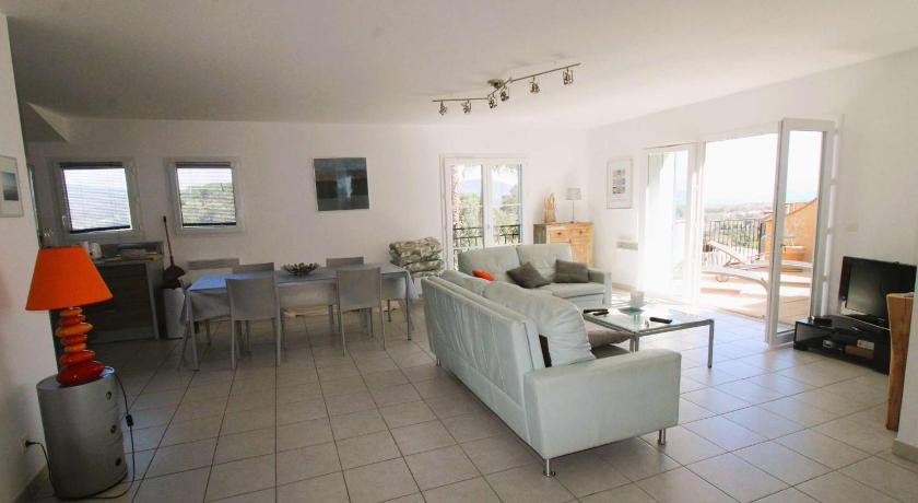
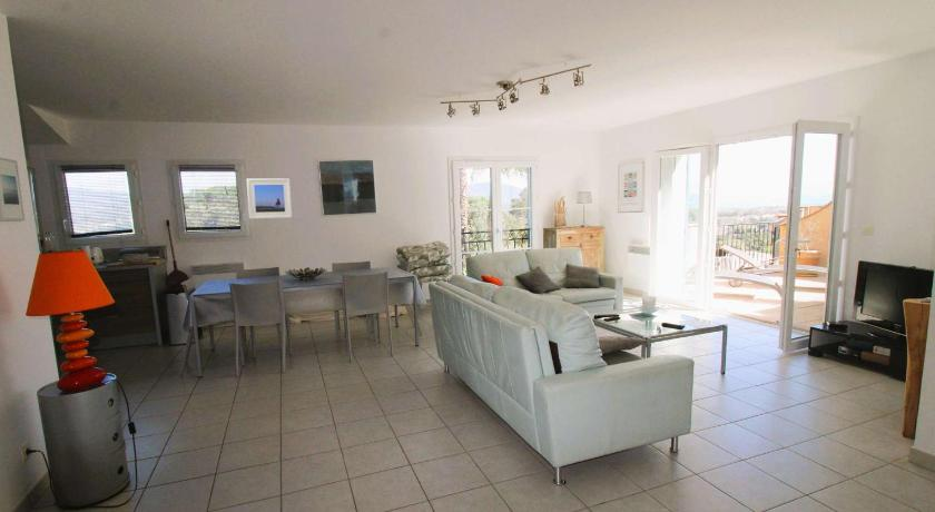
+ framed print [246,177,293,219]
